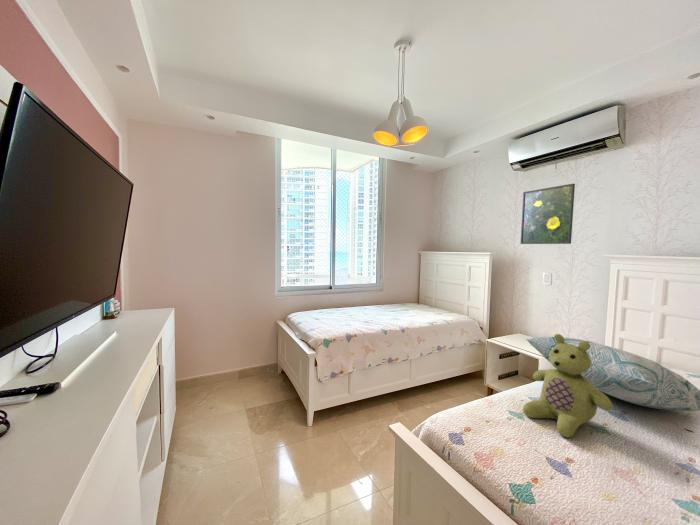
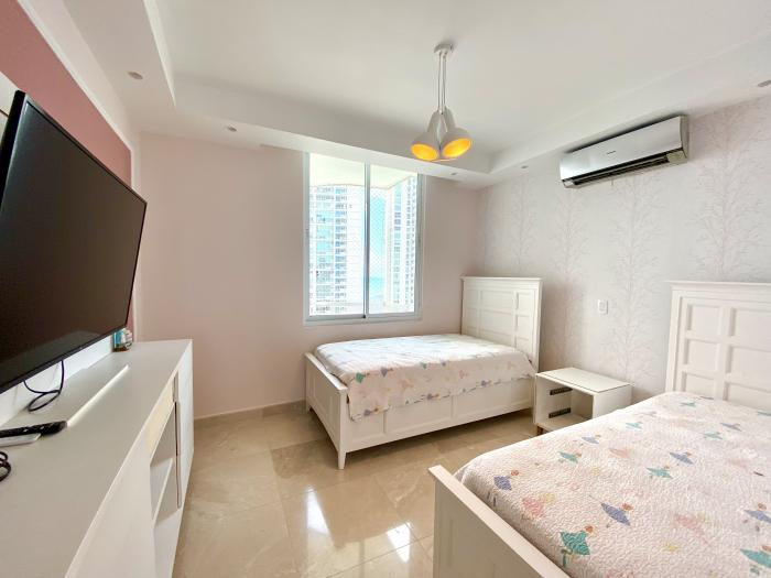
- decorative pillow [525,336,700,412]
- stuffed bear [522,333,614,439]
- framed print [520,183,576,245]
